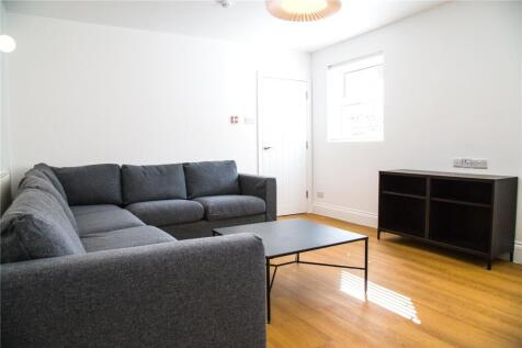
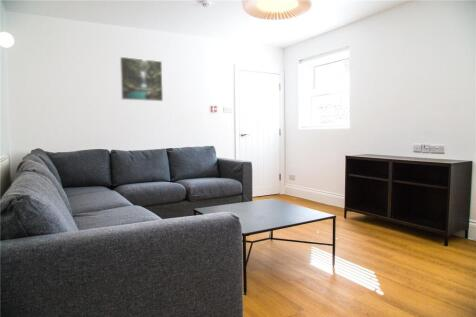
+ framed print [119,56,164,102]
